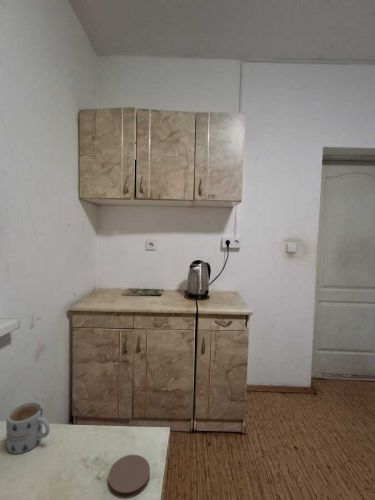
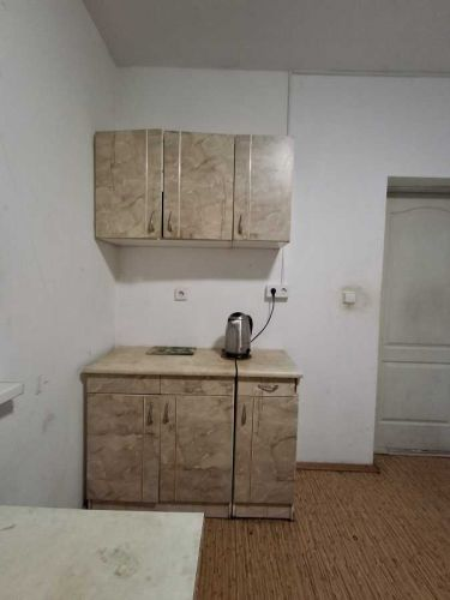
- mug [5,401,51,455]
- coaster [107,454,151,499]
